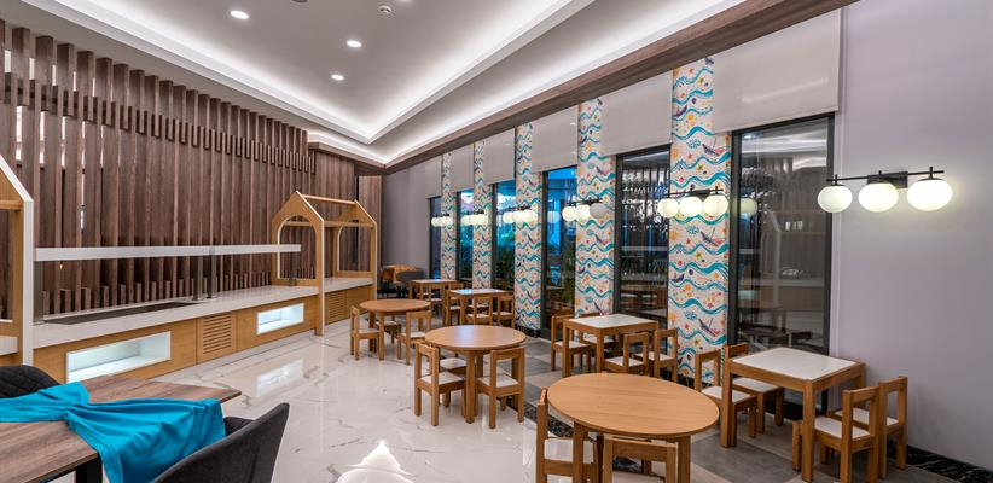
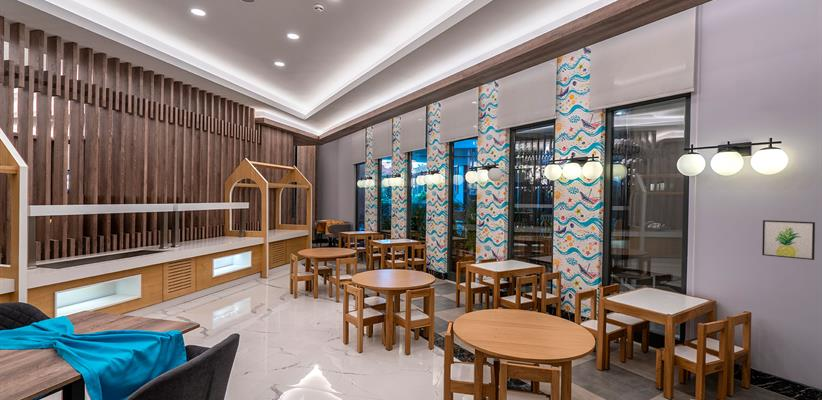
+ wall art [761,219,816,261]
